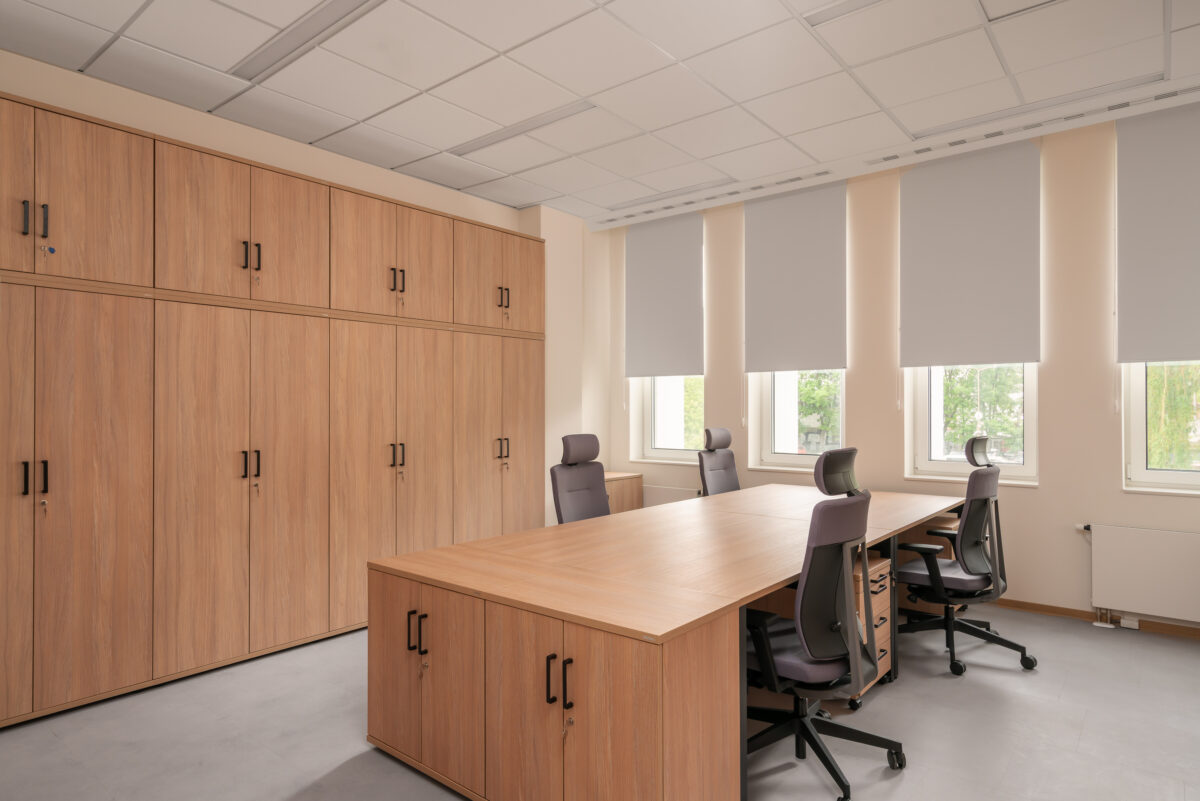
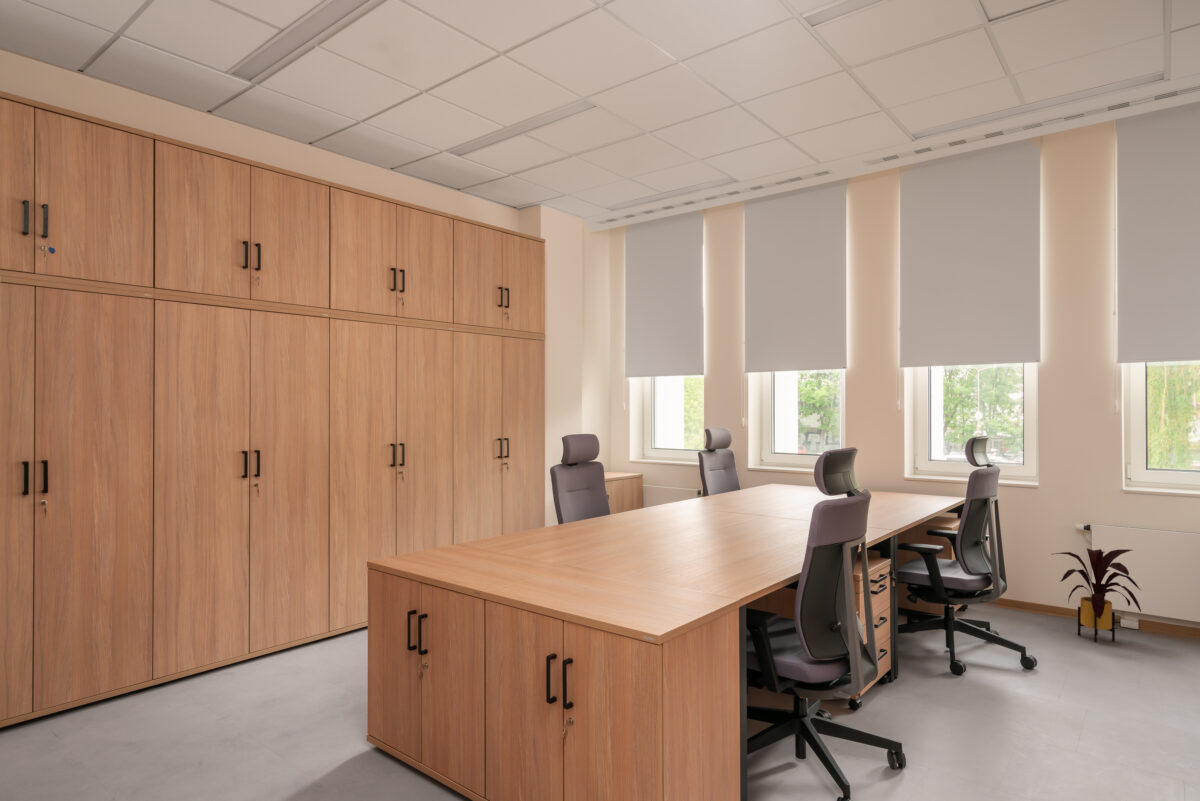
+ house plant [1050,547,1143,643]
